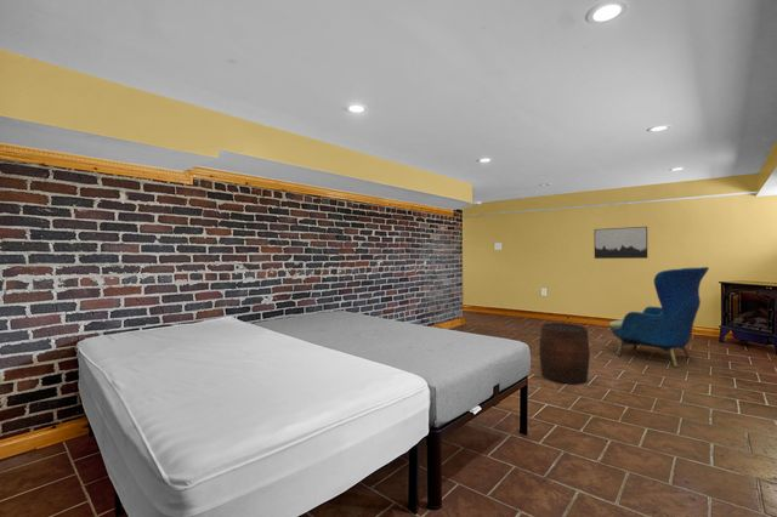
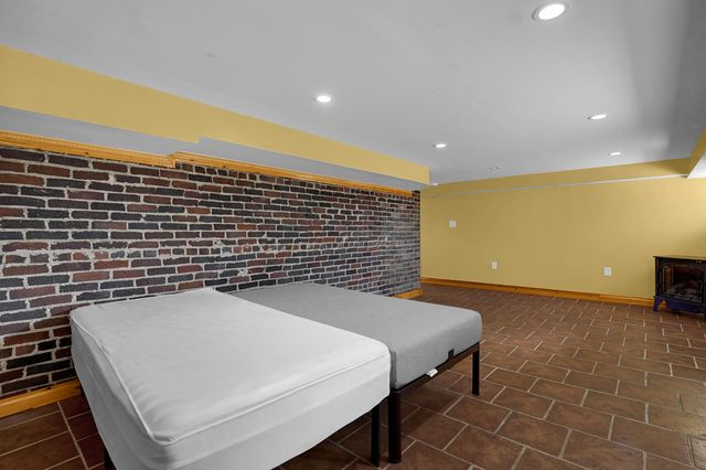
- stool [538,322,591,385]
- wall art [594,226,648,260]
- armchair [608,266,710,368]
